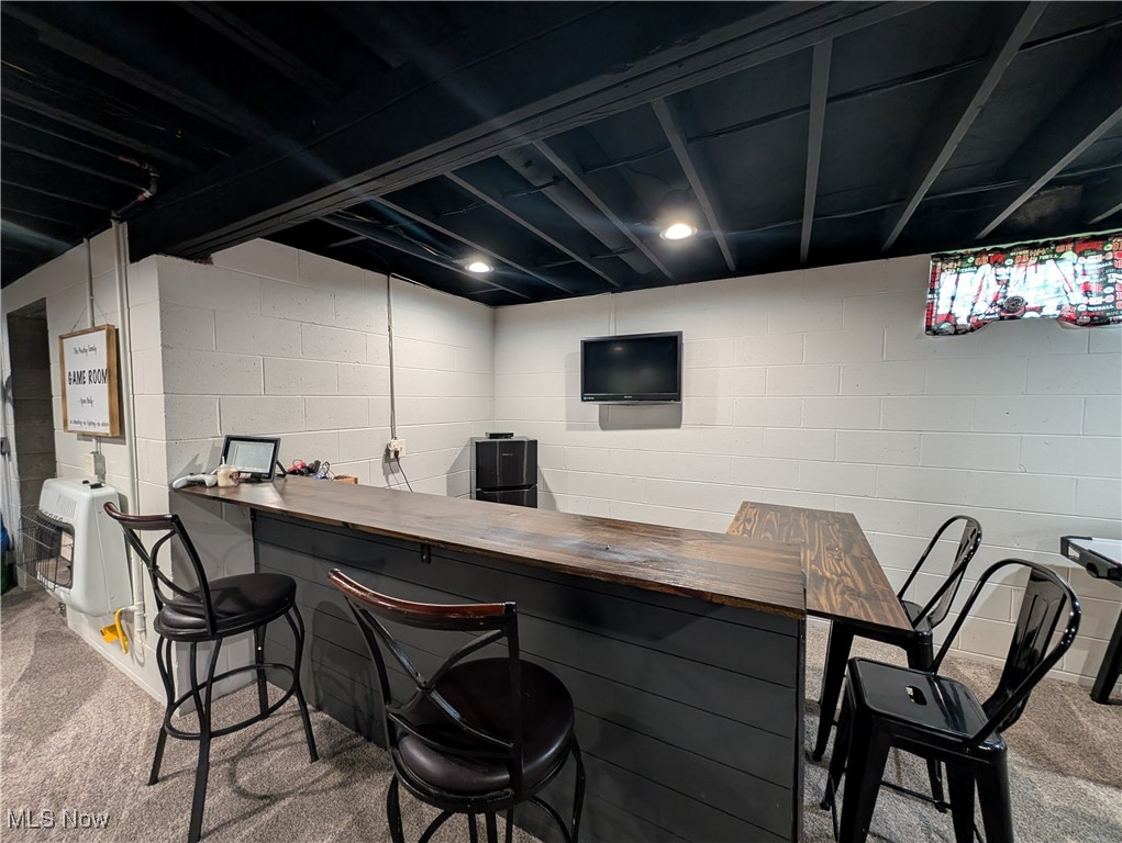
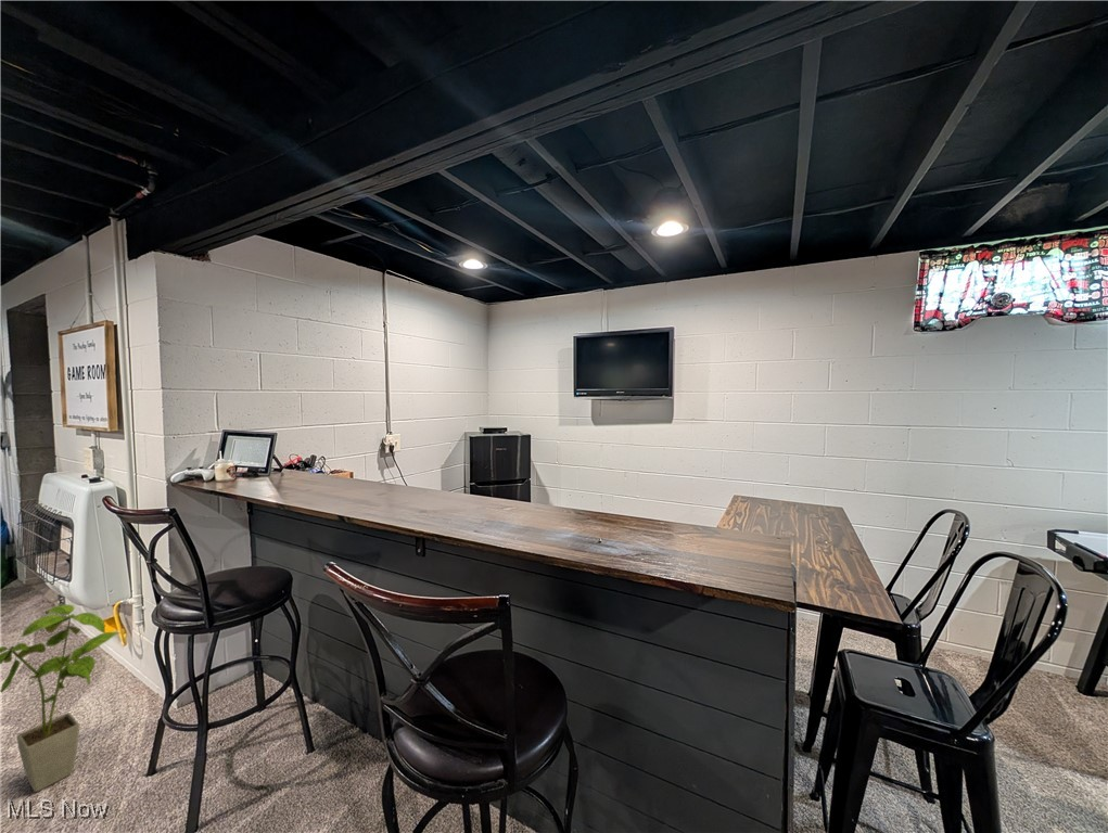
+ house plant [0,603,122,793]
